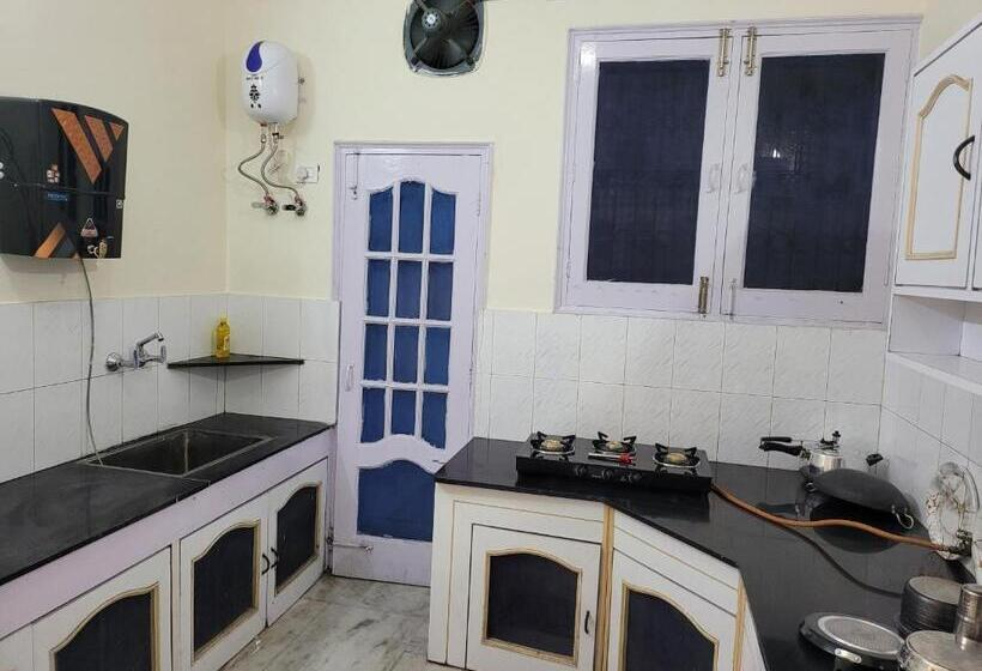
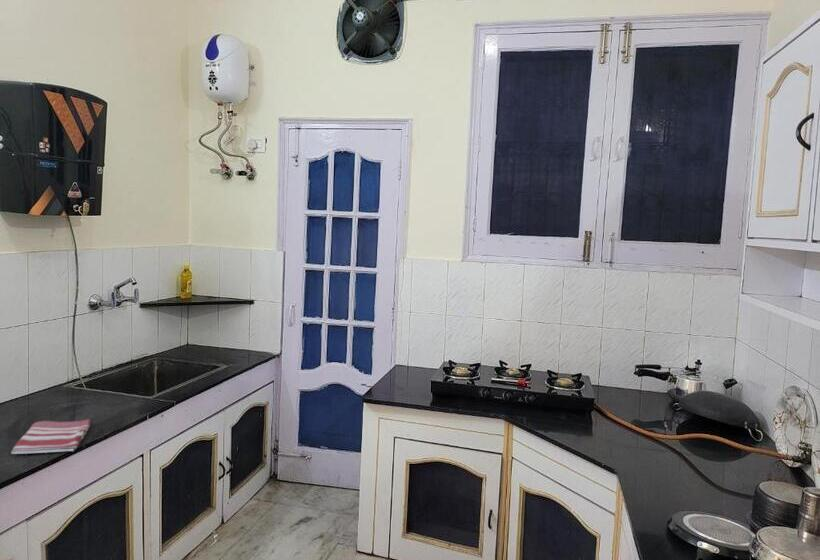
+ dish towel [10,418,92,455]
